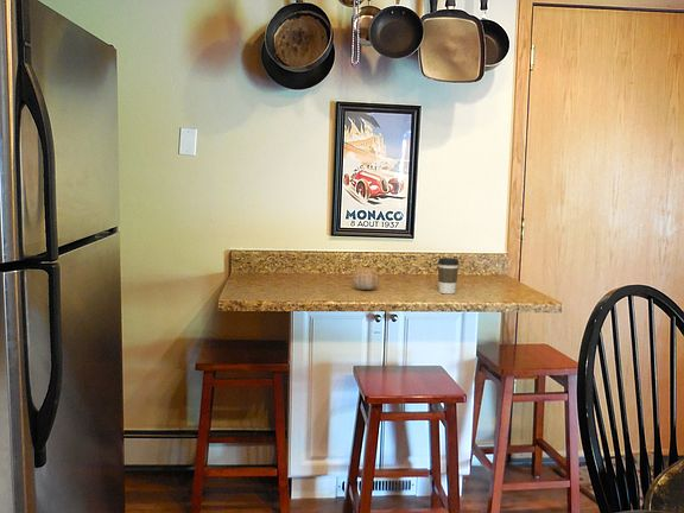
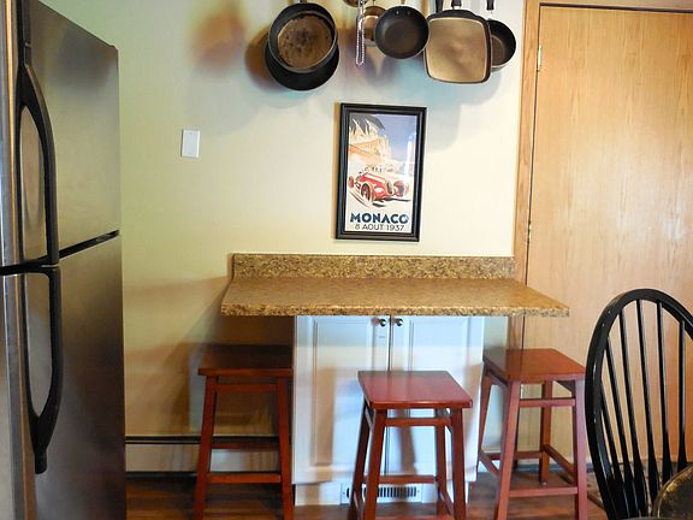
- fruit [352,266,380,291]
- coffee cup [437,256,461,294]
